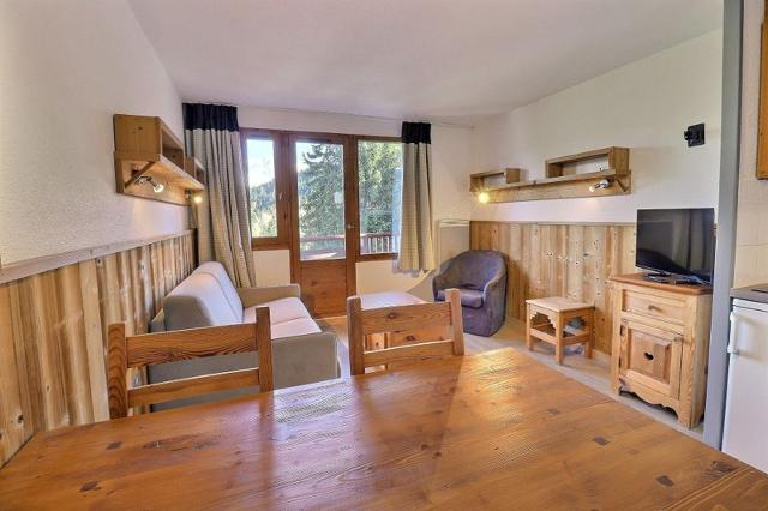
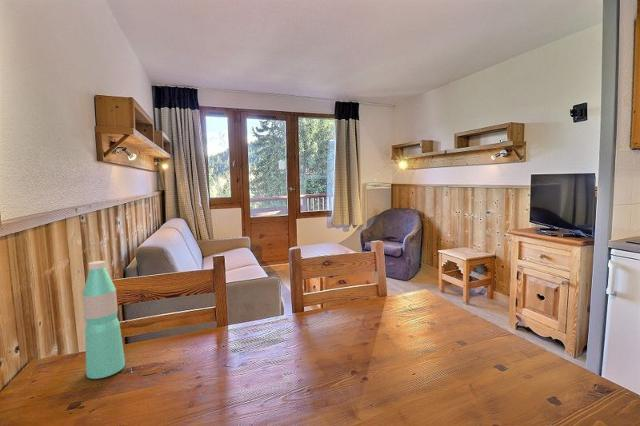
+ water bottle [81,260,126,380]
